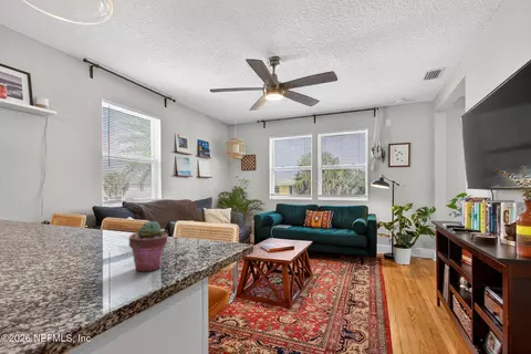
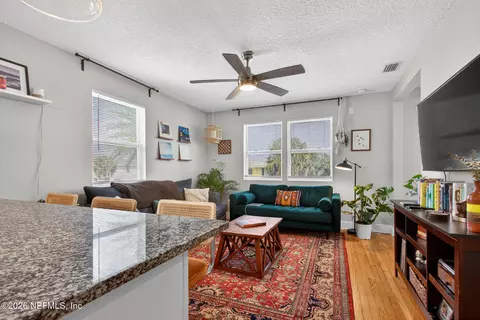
- potted succulent [127,220,169,273]
